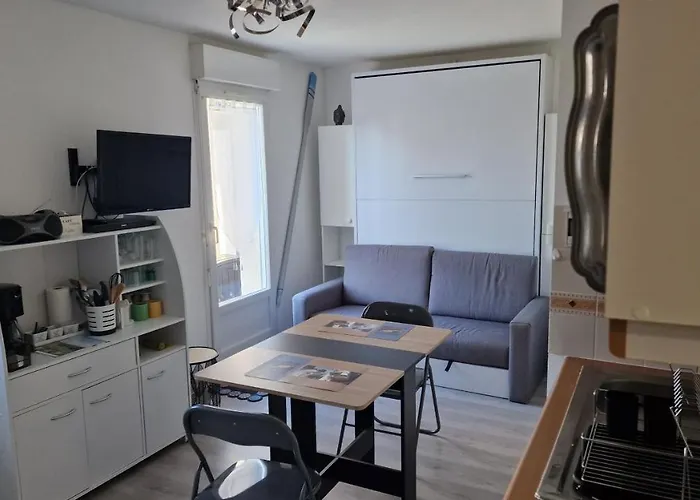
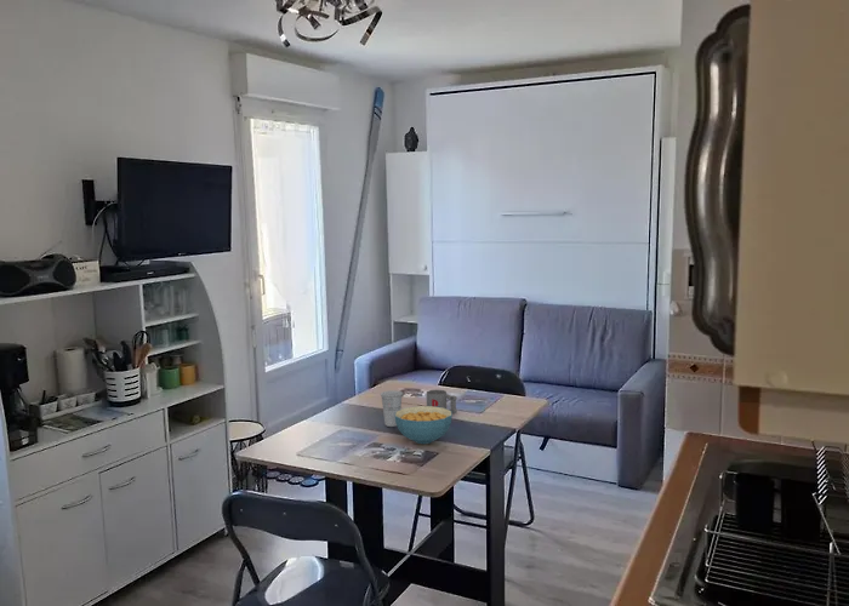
+ cereal bowl [395,405,454,445]
+ mug [426,389,458,416]
+ cup [380,389,404,428]
